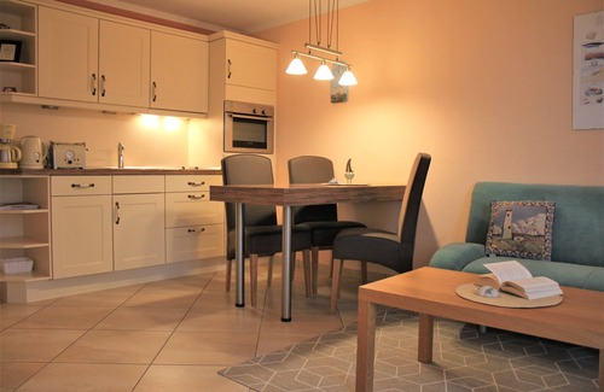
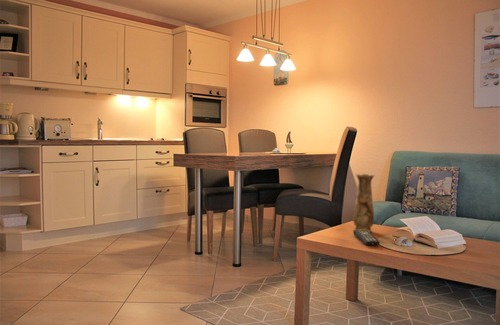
+ remote control [353,229,381,247]
+ vase [352,173,376,233]
